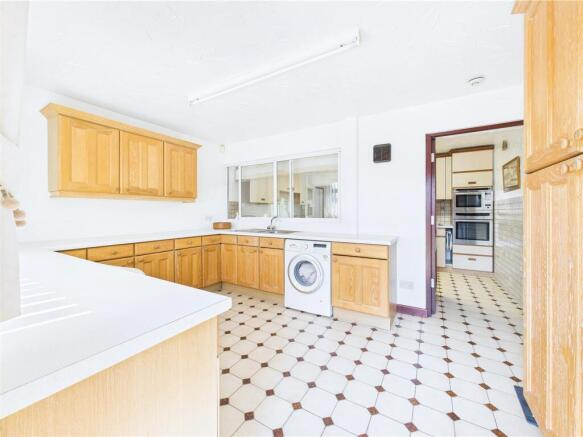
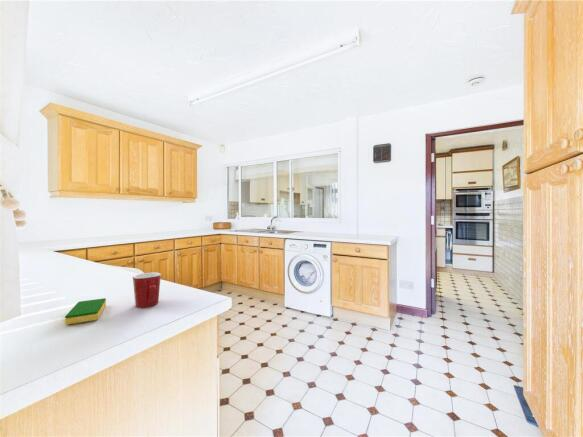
+ dish sponge [64,297,107,326]
+ mug [132,271,162,309]
